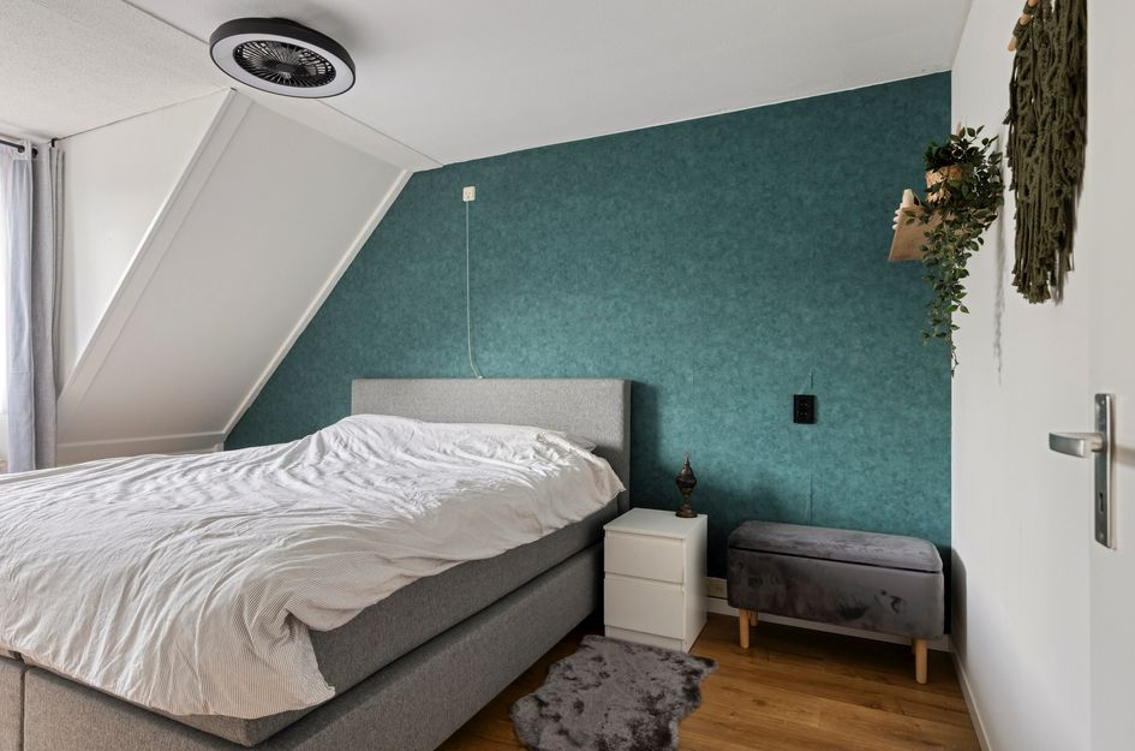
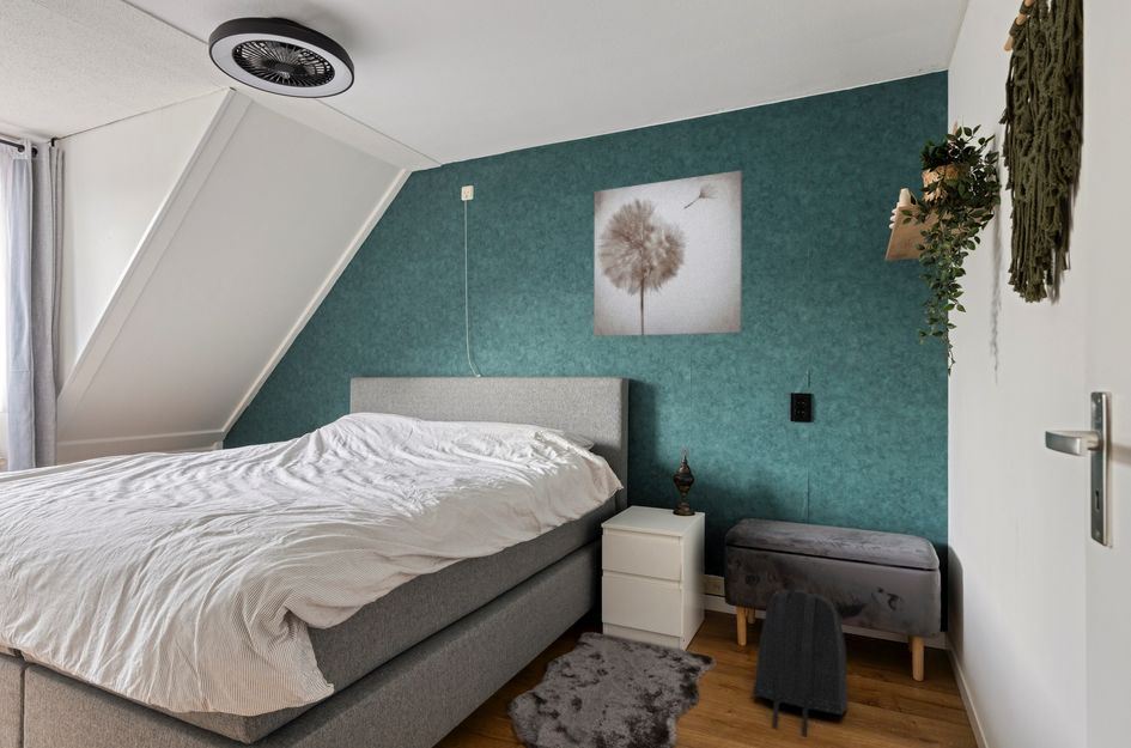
+ backpack [752,583,849,738]
+ wall art [594,170,743,337]
